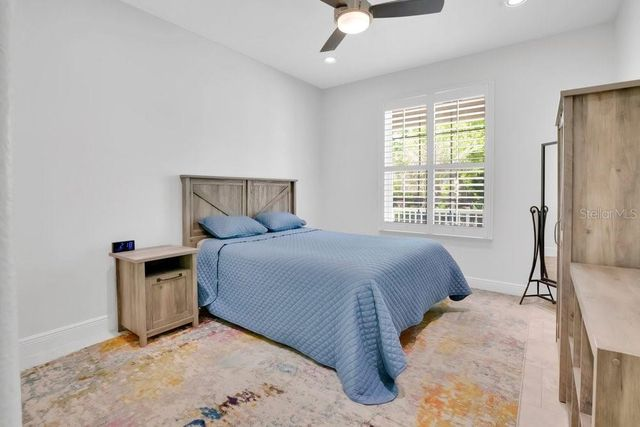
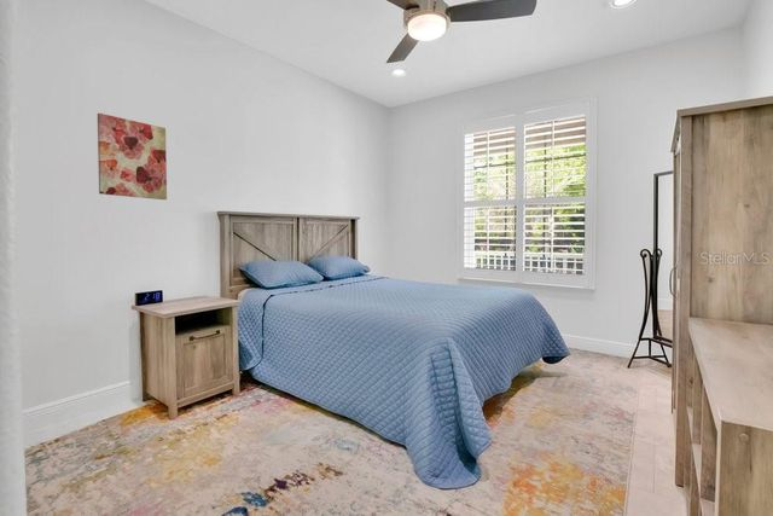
+ wall art [97,112,168,201]
